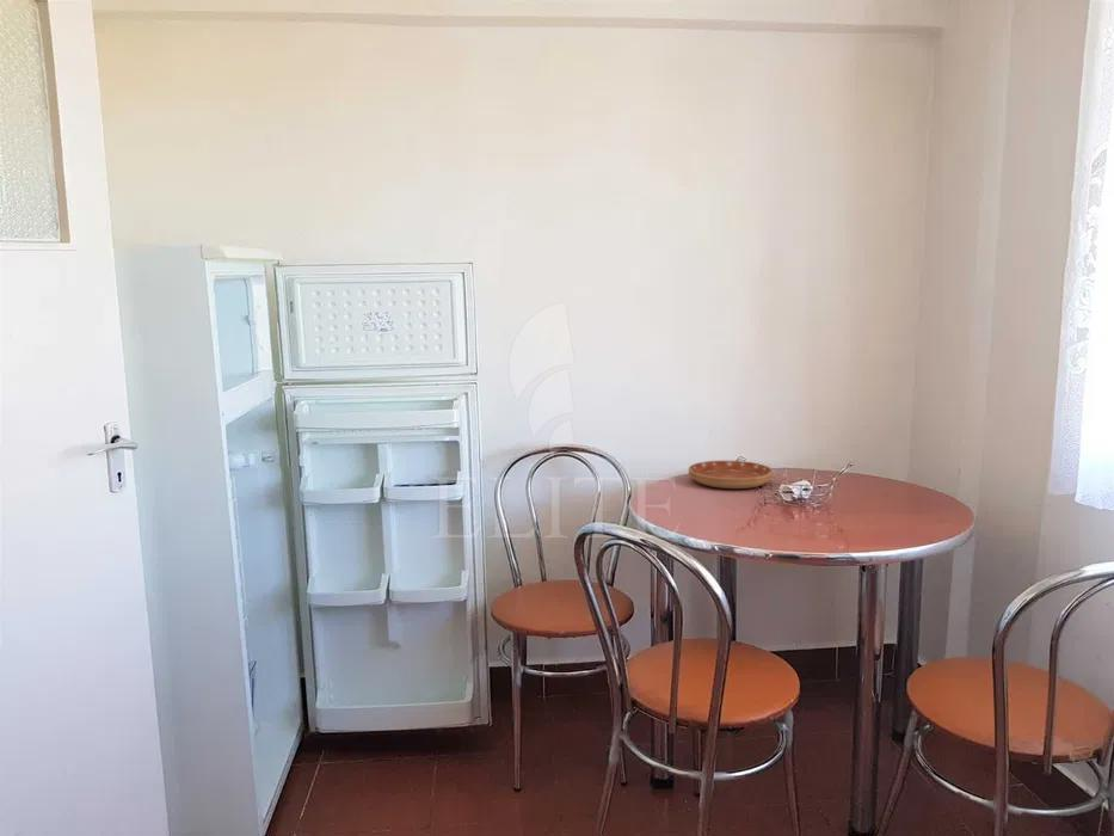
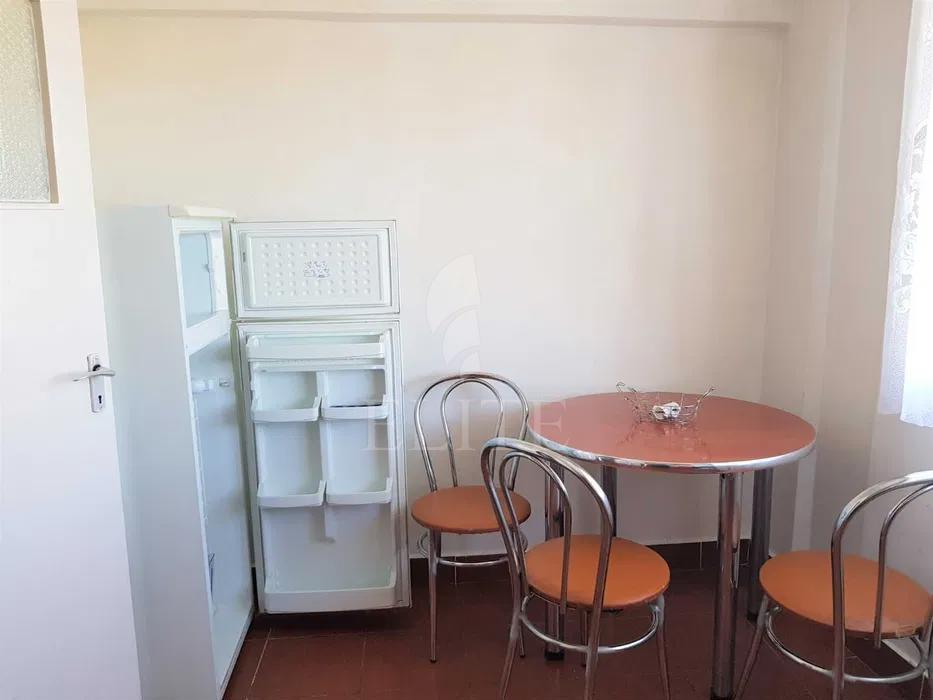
- saucer [688,460,774,490]
